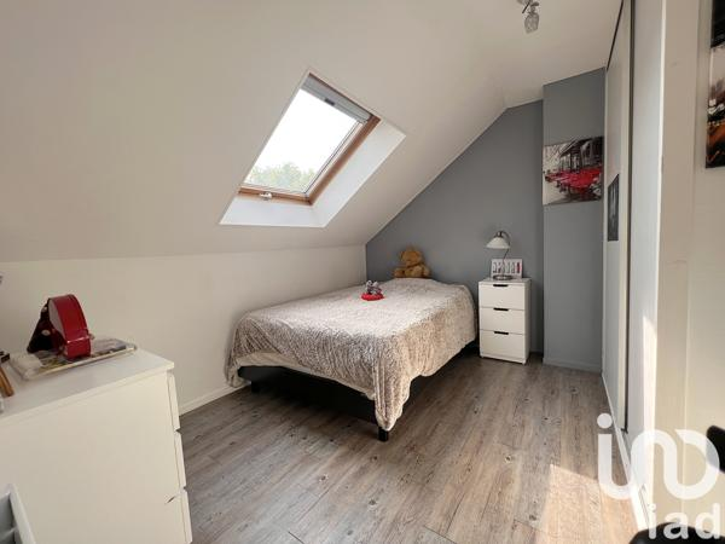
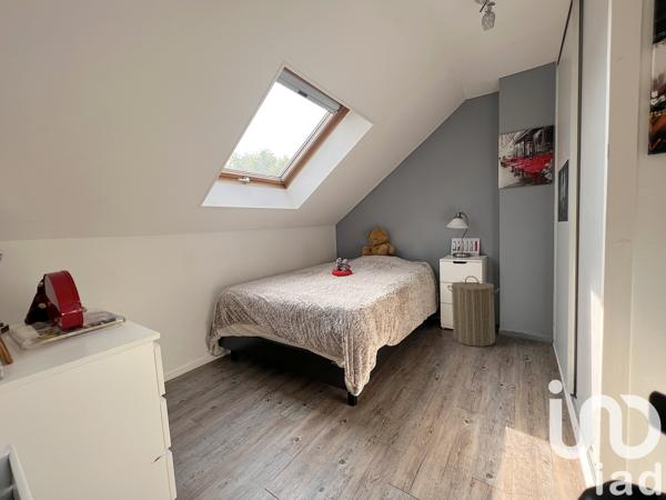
+ laundry hamper [446,274,501,348]
